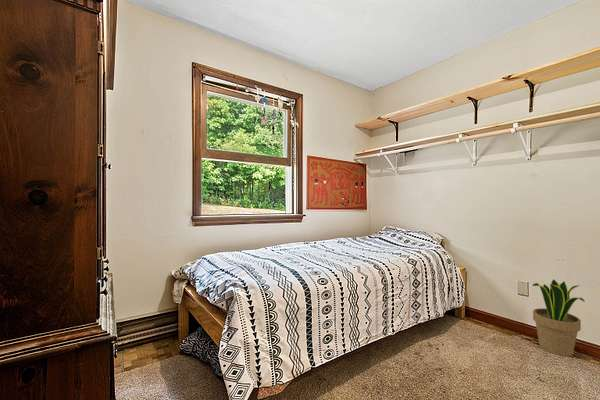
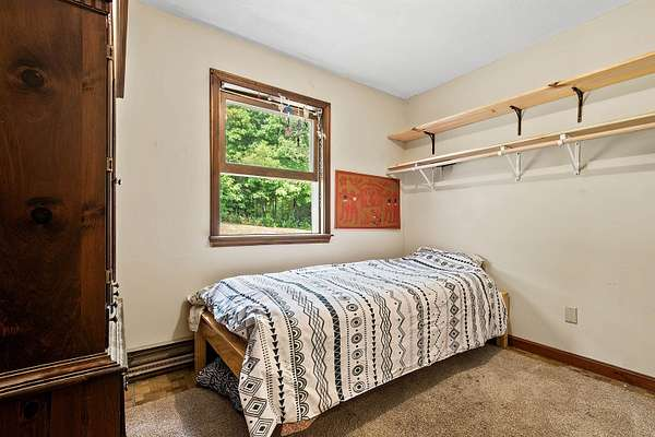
- potted plant [531,278,586,357]
